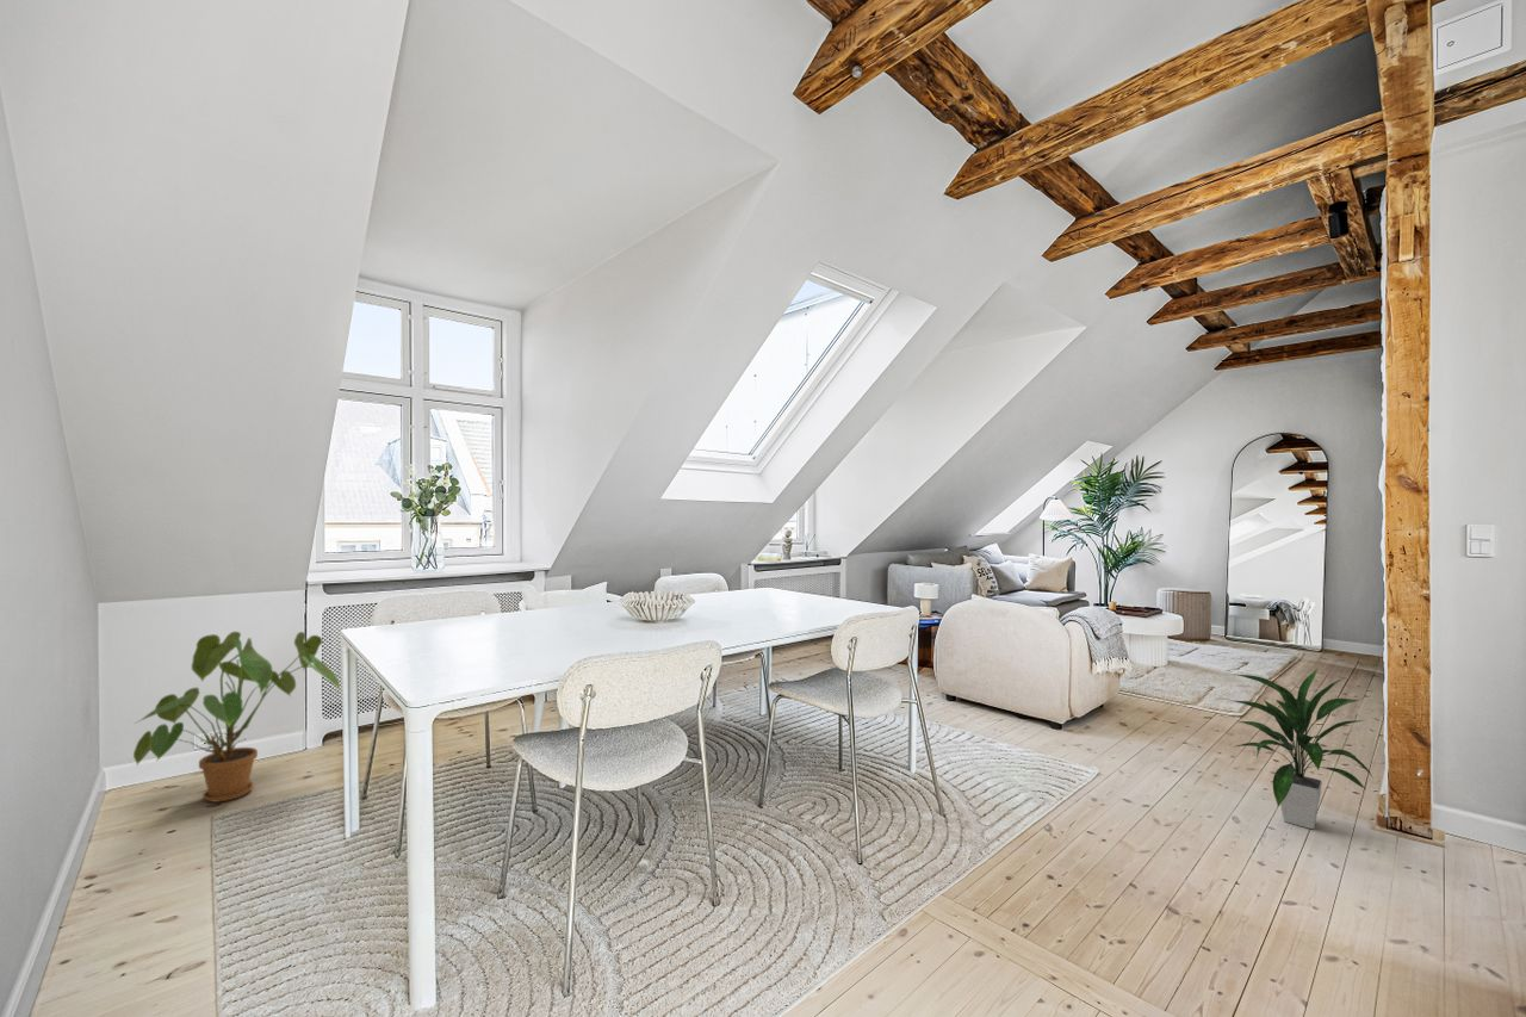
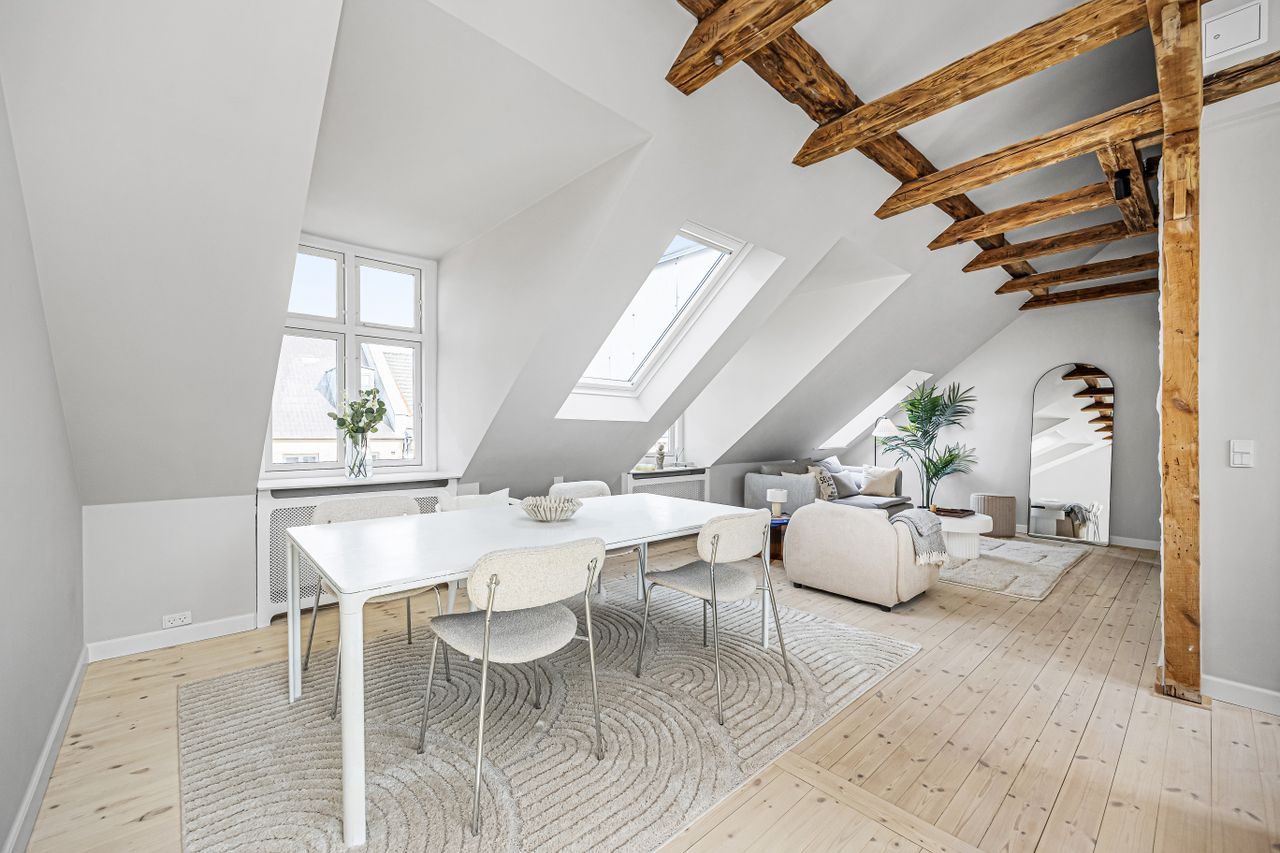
- indoor plant [1228,668,1375,830]
- house plant [132,631,342,804]
